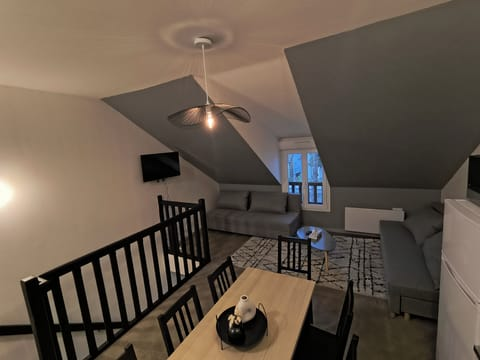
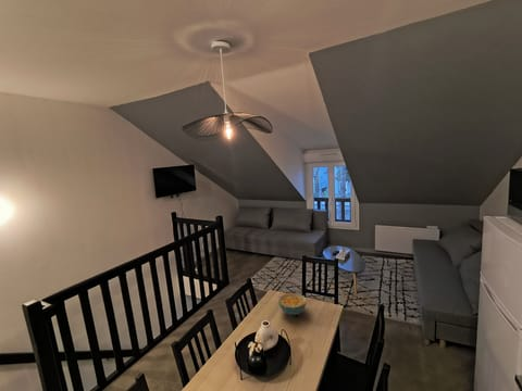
+ cereal bowl [277,292,308,316]
